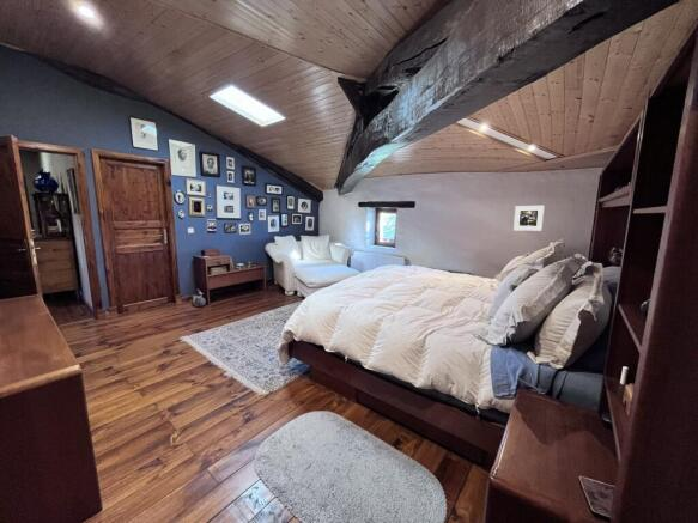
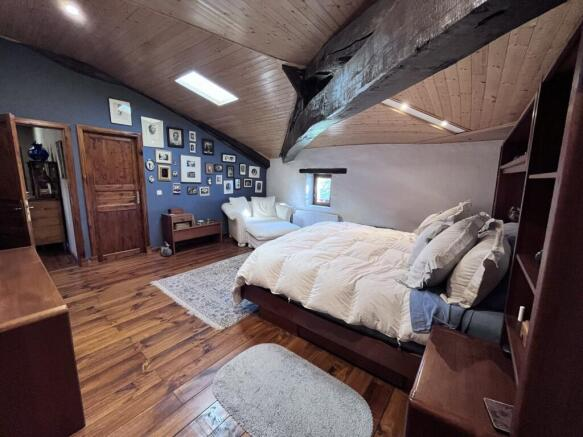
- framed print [512,205,545,232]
